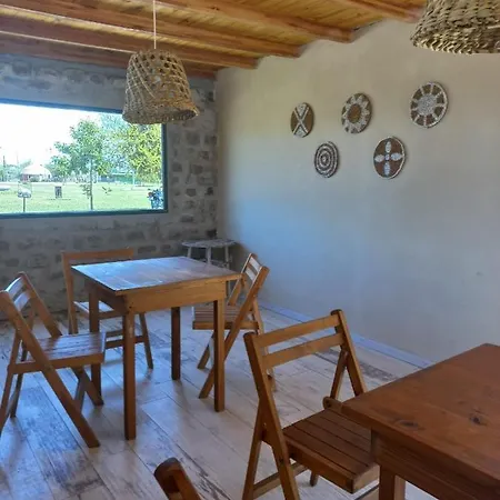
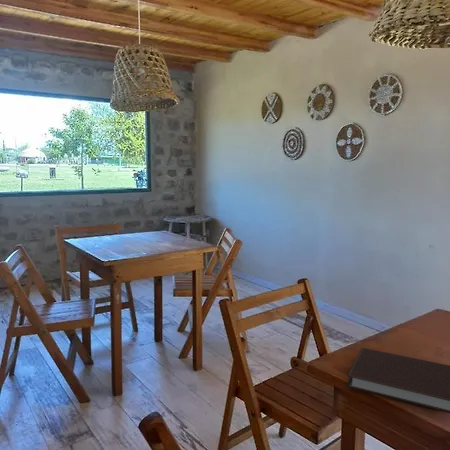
+ notebook [345,347,450,414]
